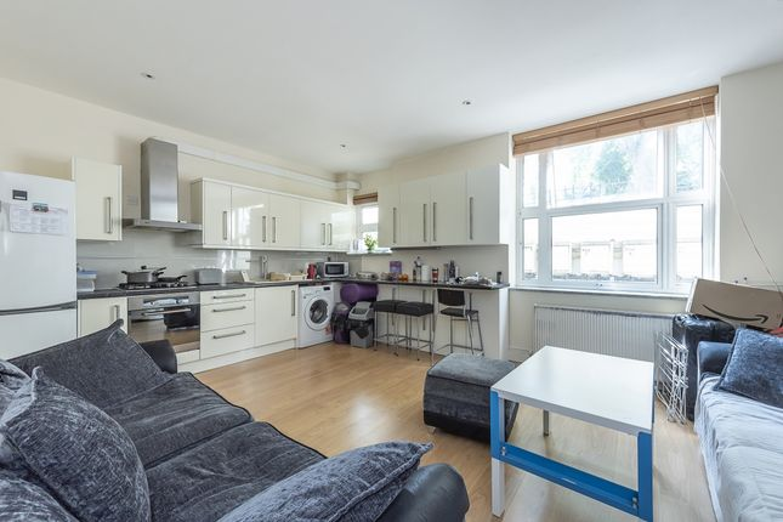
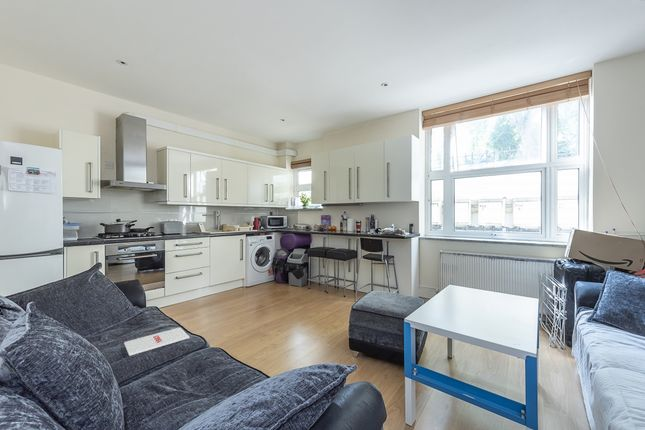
+ magazine [123,326,191,357]
